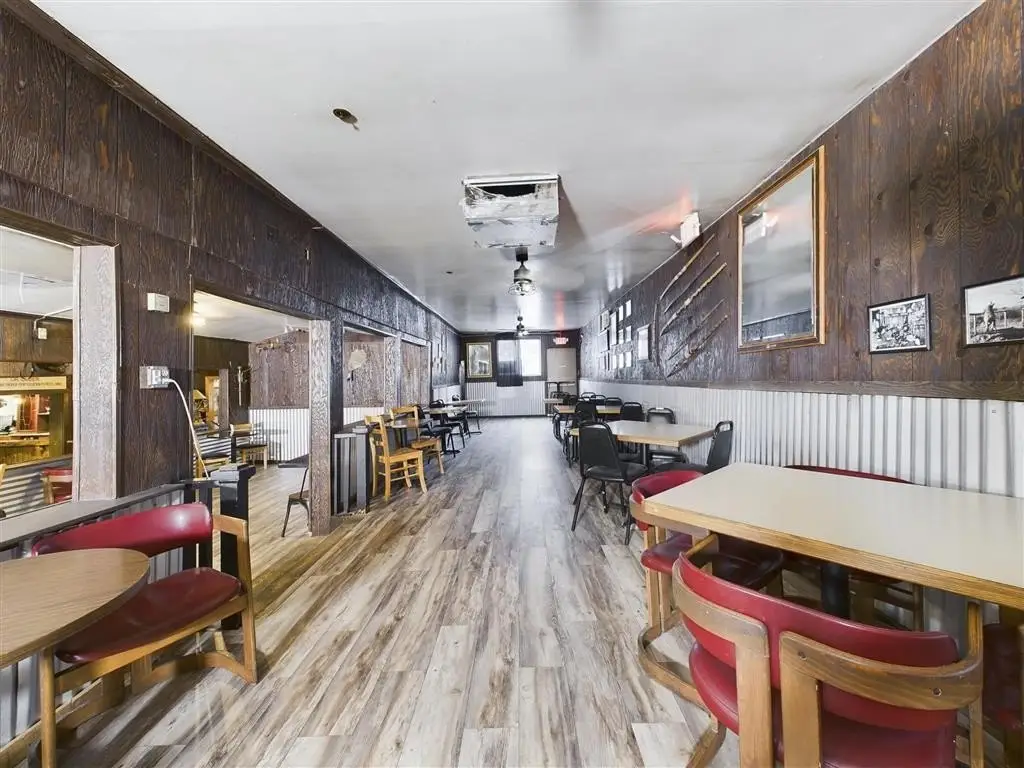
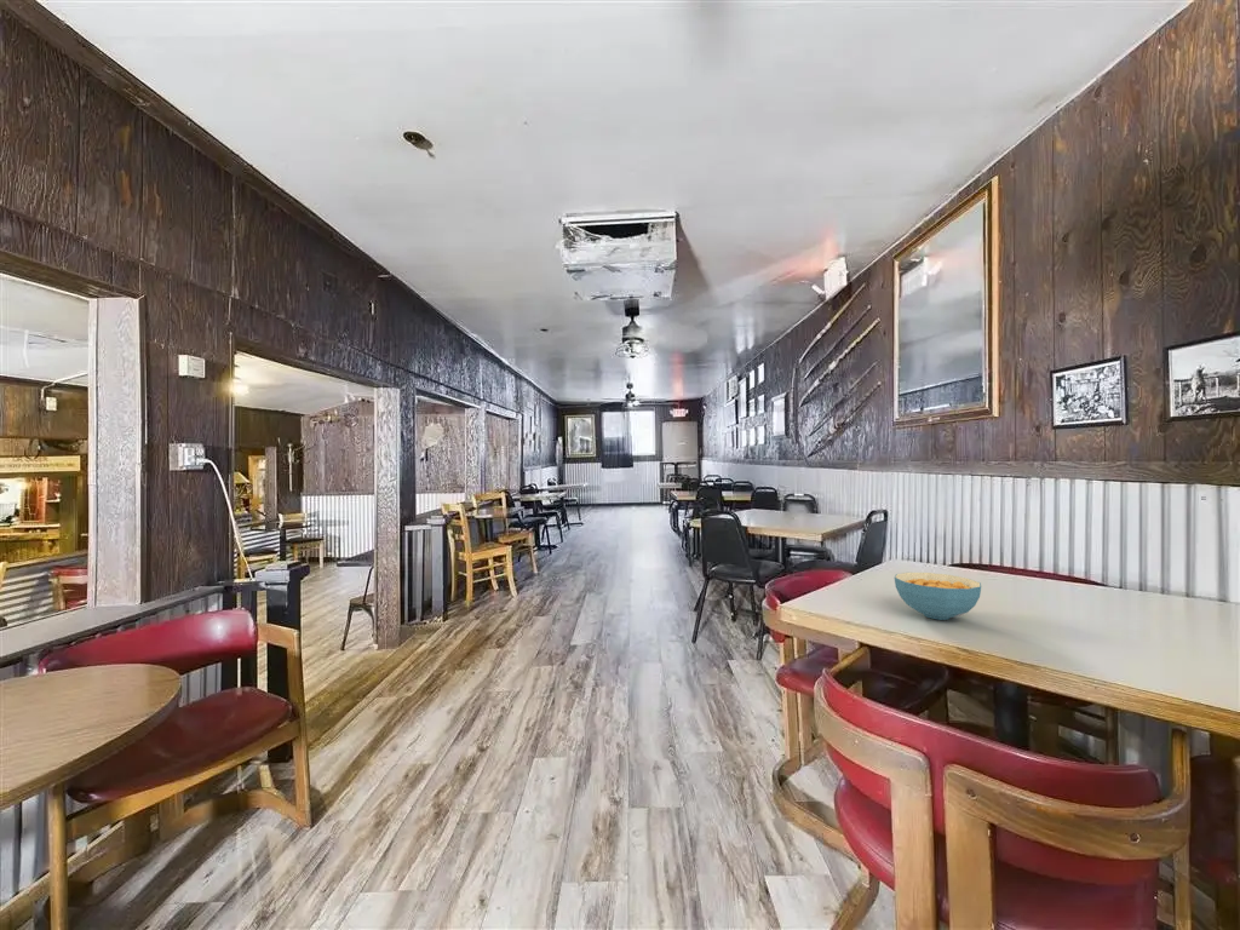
+ cereal bowl [894,572,982,621]
